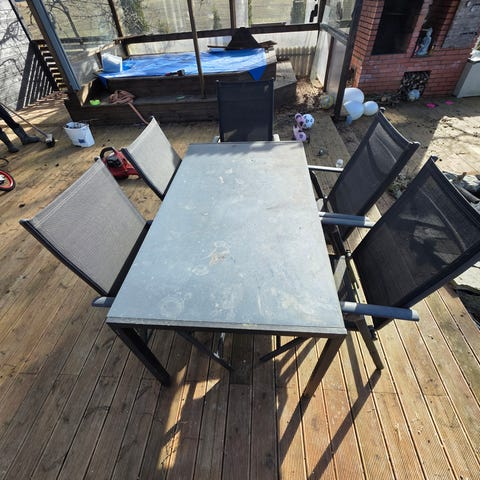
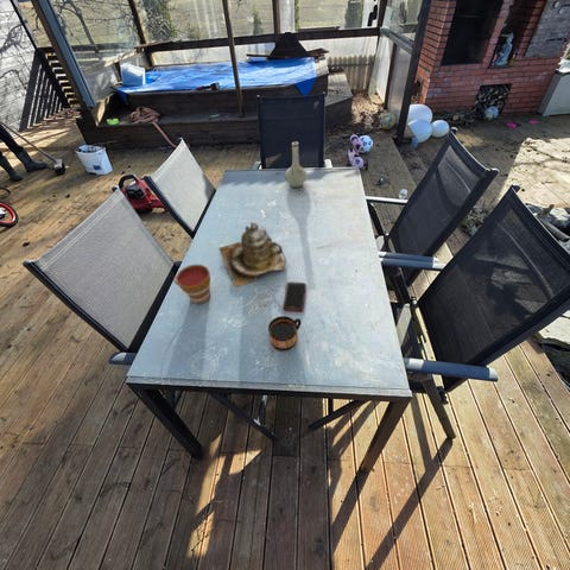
+ cell phone [283,281,308,312]
+ vase [284,141,309,189]
+ cup [172,264,211,305]
+ cup [267,315,303,353]
+ teapot [217,221,287,289]
